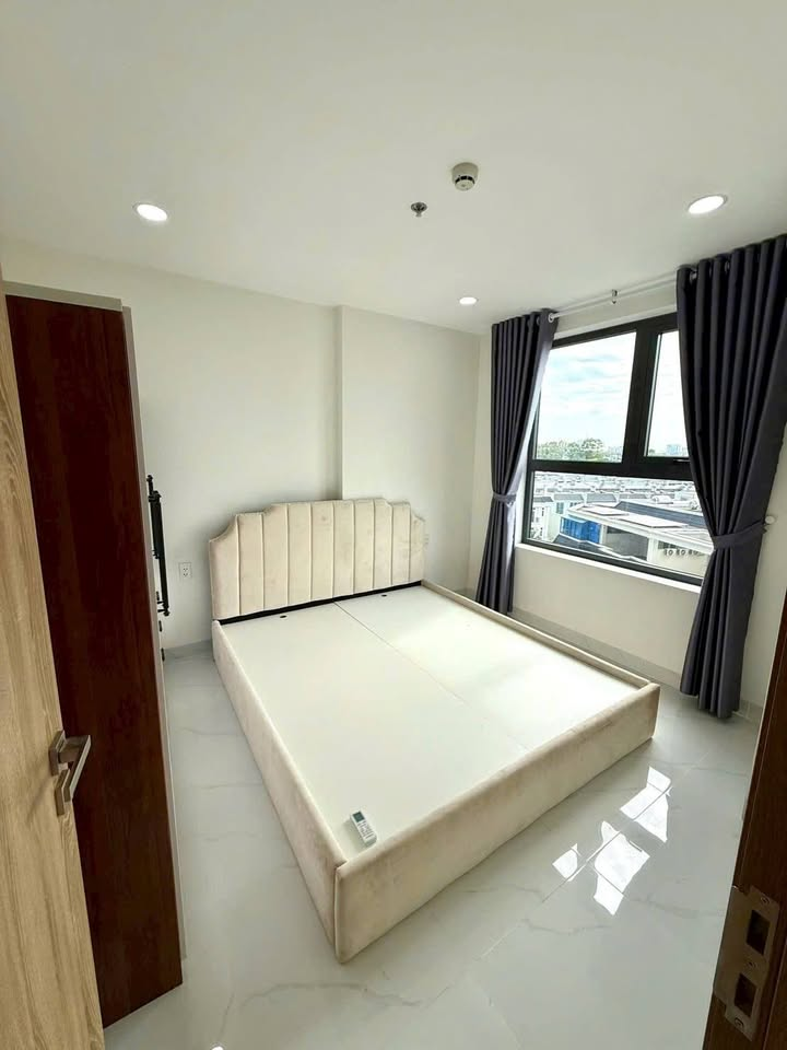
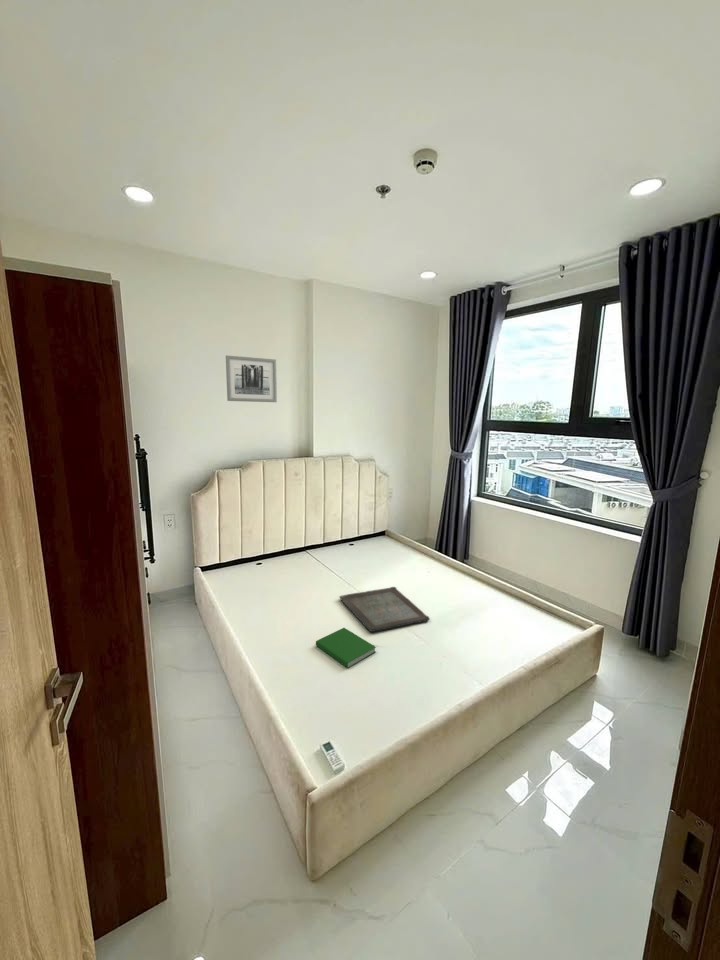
+ wall art [225,354,278,403]
+ hardcover book [315,627,377,669]
+ serving tray [338,586,431,633]
